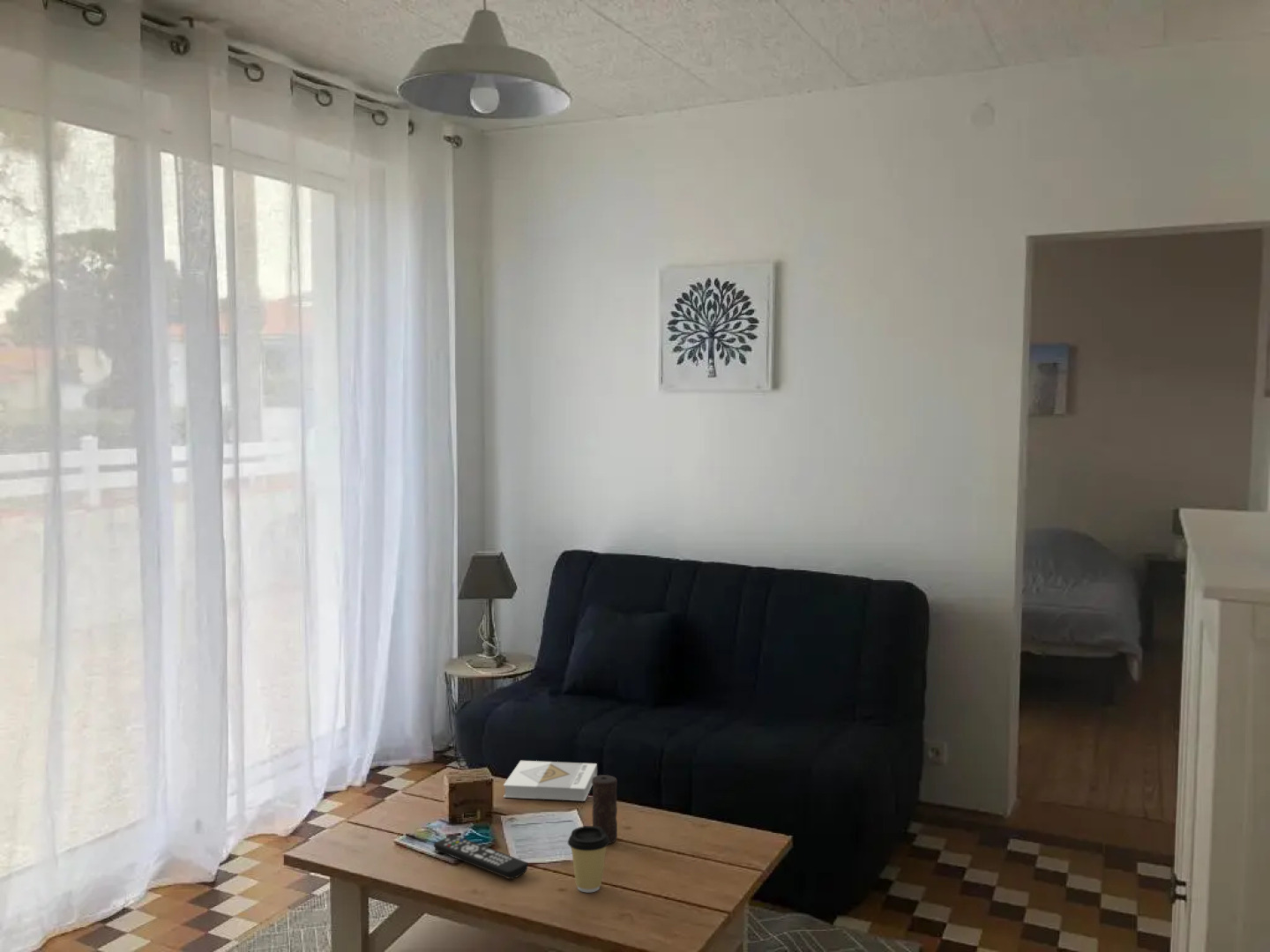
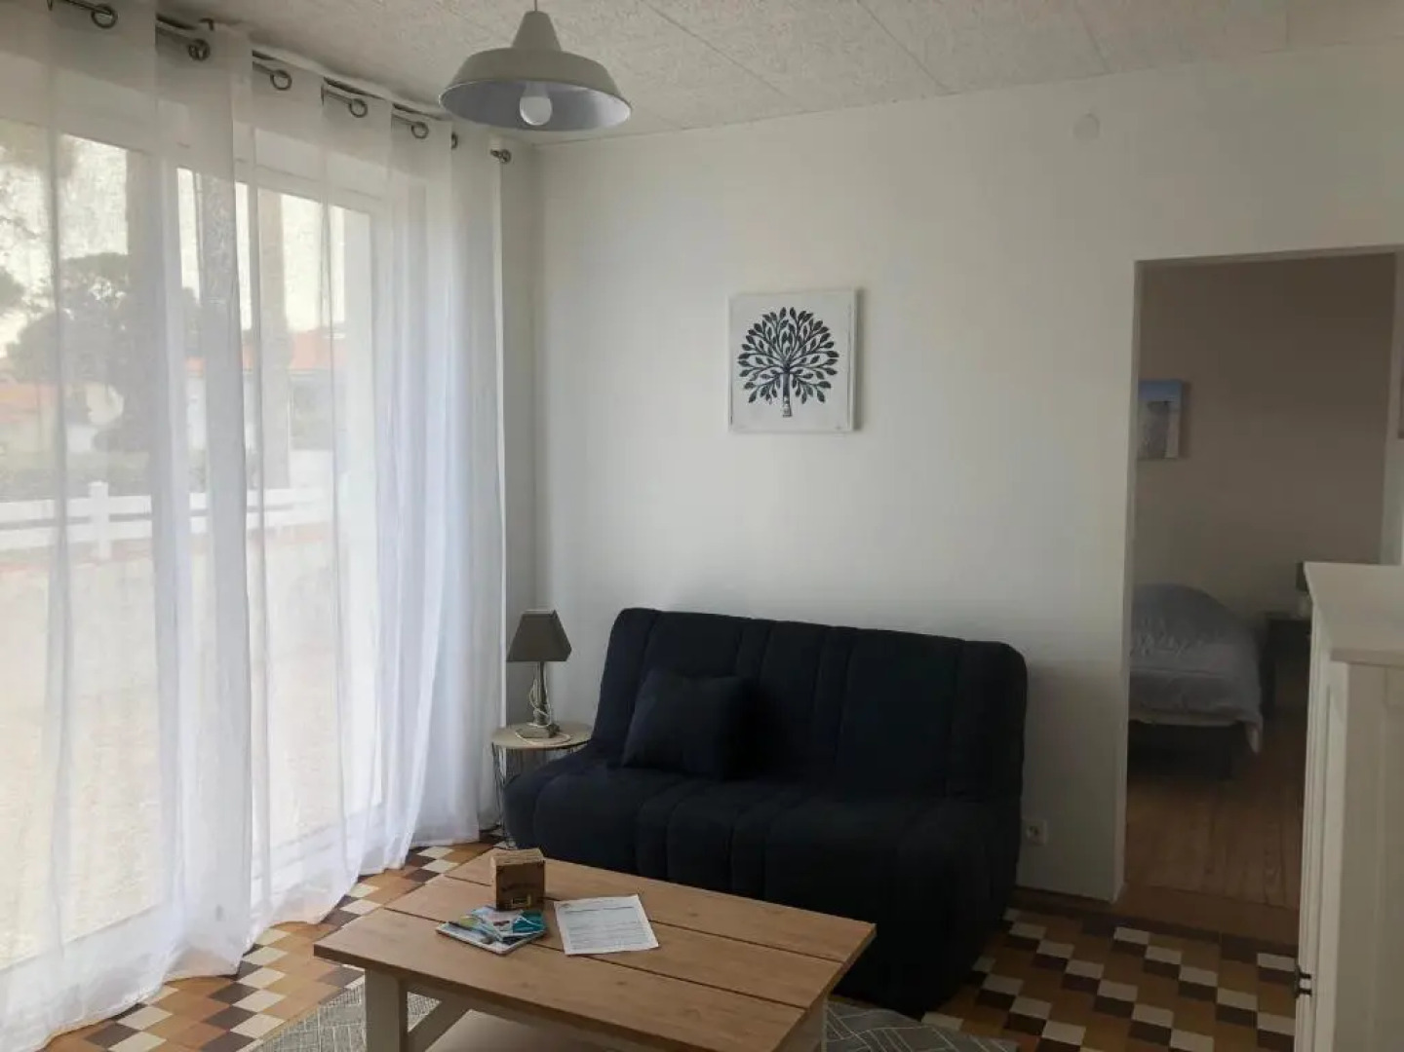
- book [503,760,598,802]
- candle [592,774,618,844]
- coffee cup [567,825,609,893]
- remote control [433,835,529,880]
